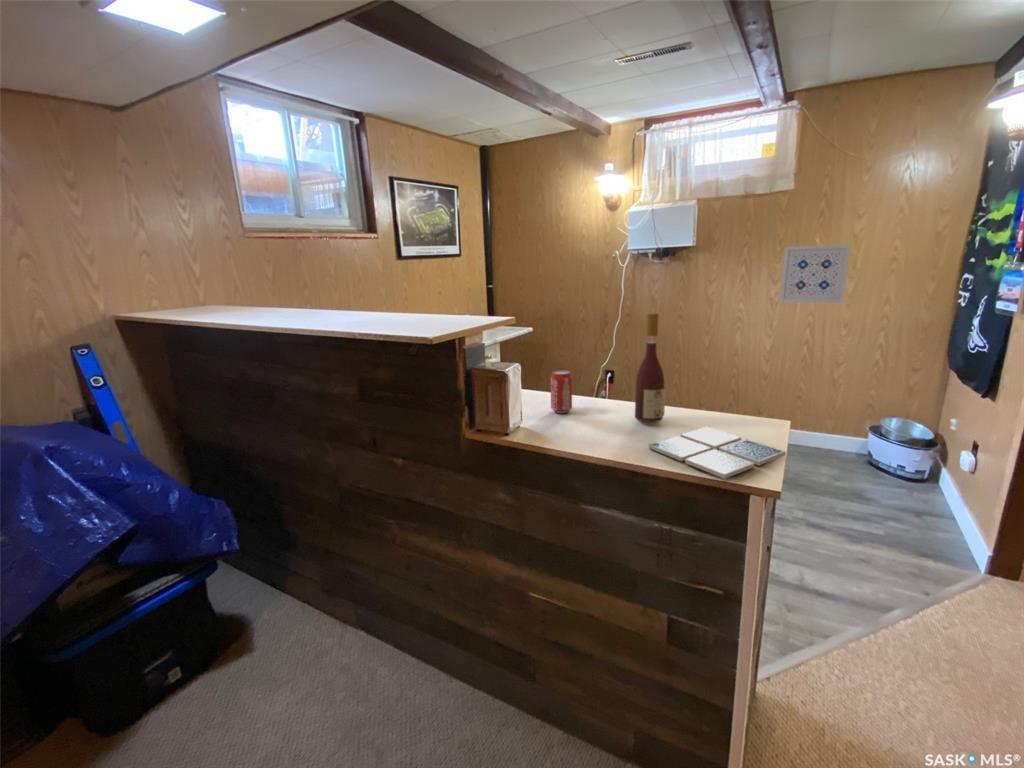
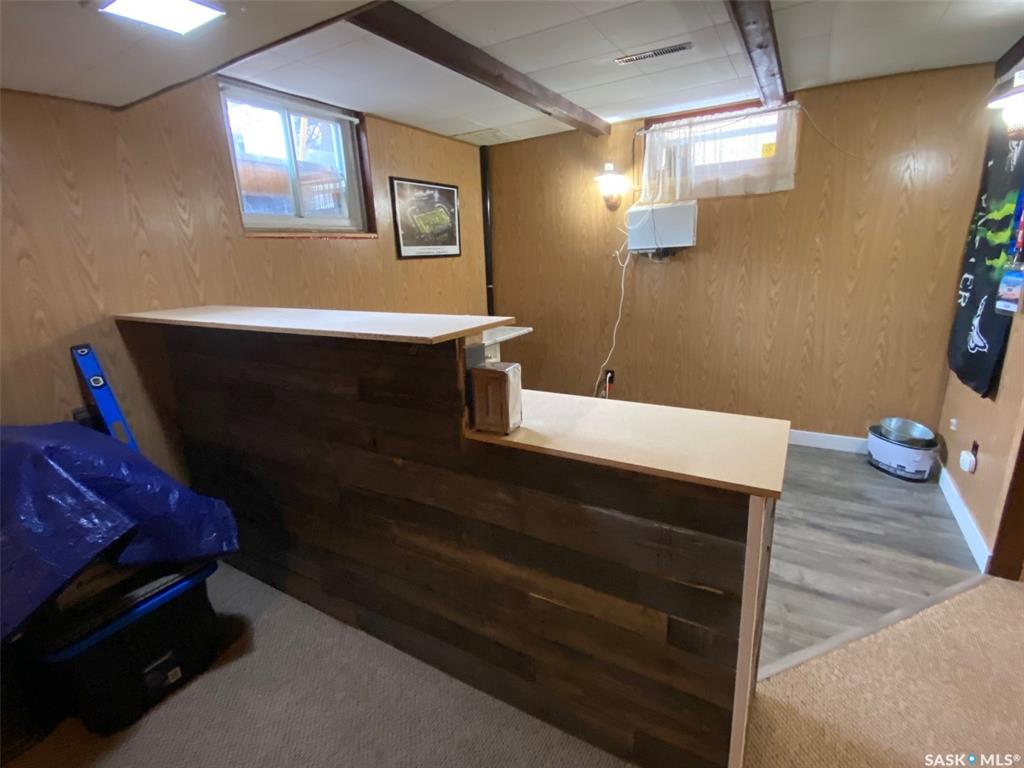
- drink coaster [647,426,787,480]
- beverage can [550,369,573,414]
- wine bottle [634,312,667,423]
- wall art [779,244,851,304]
